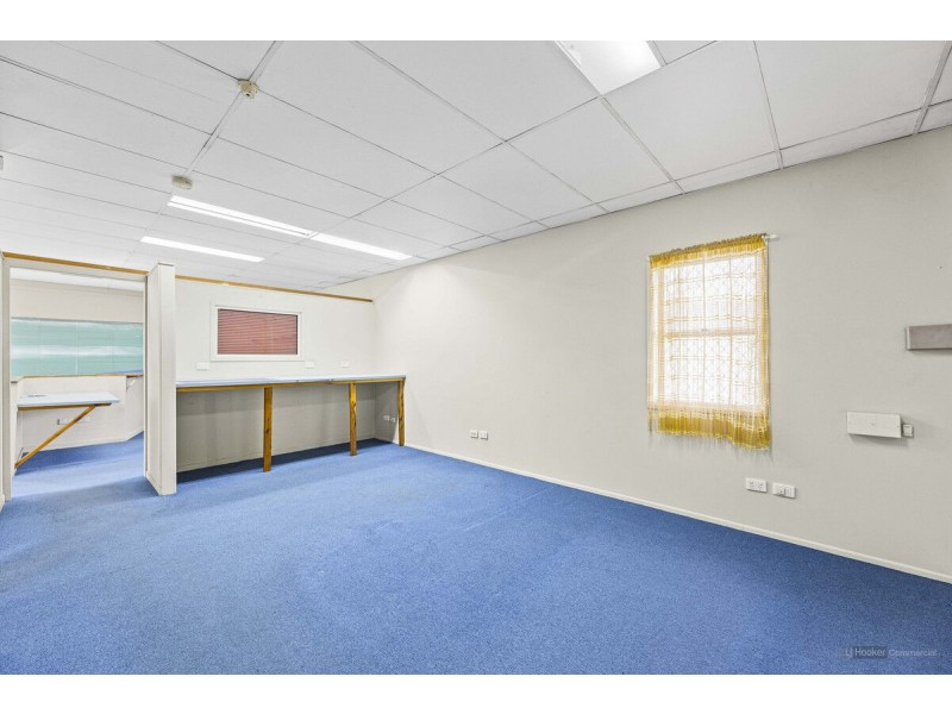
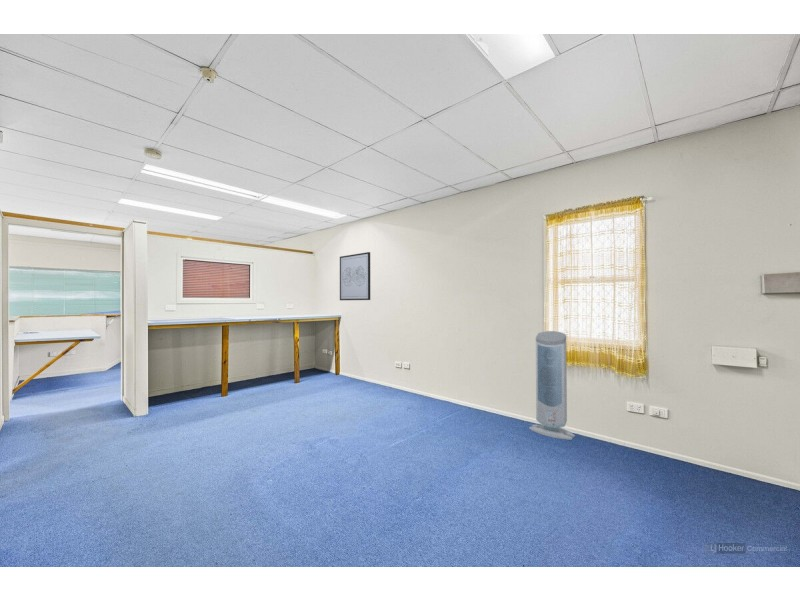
+ wall art [339,251,371,301]
+ air purifier [528,330,576,441]
